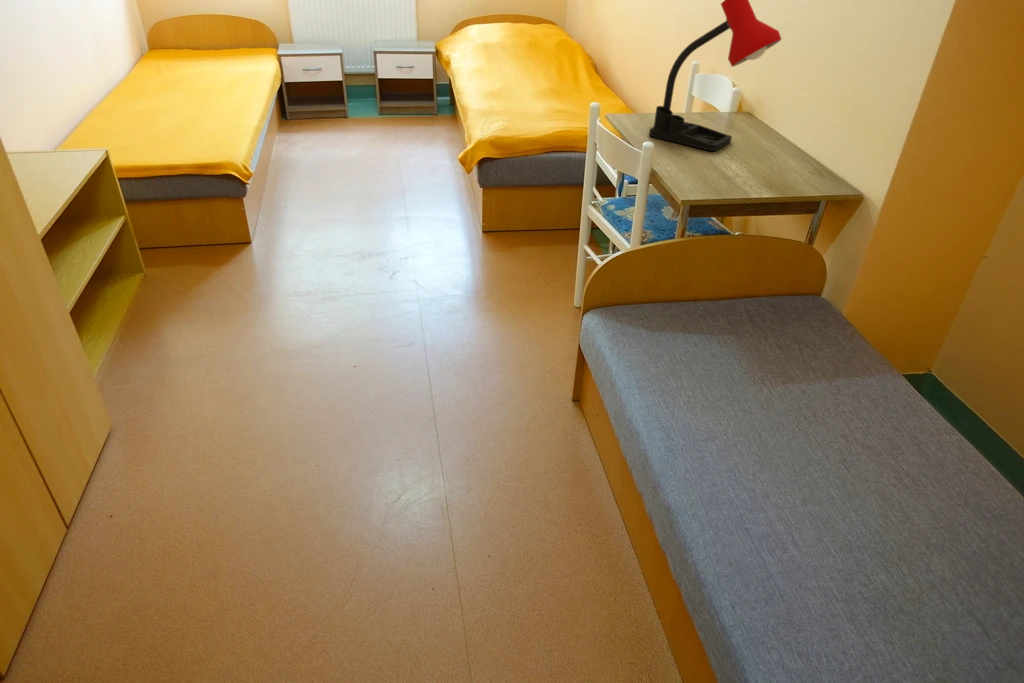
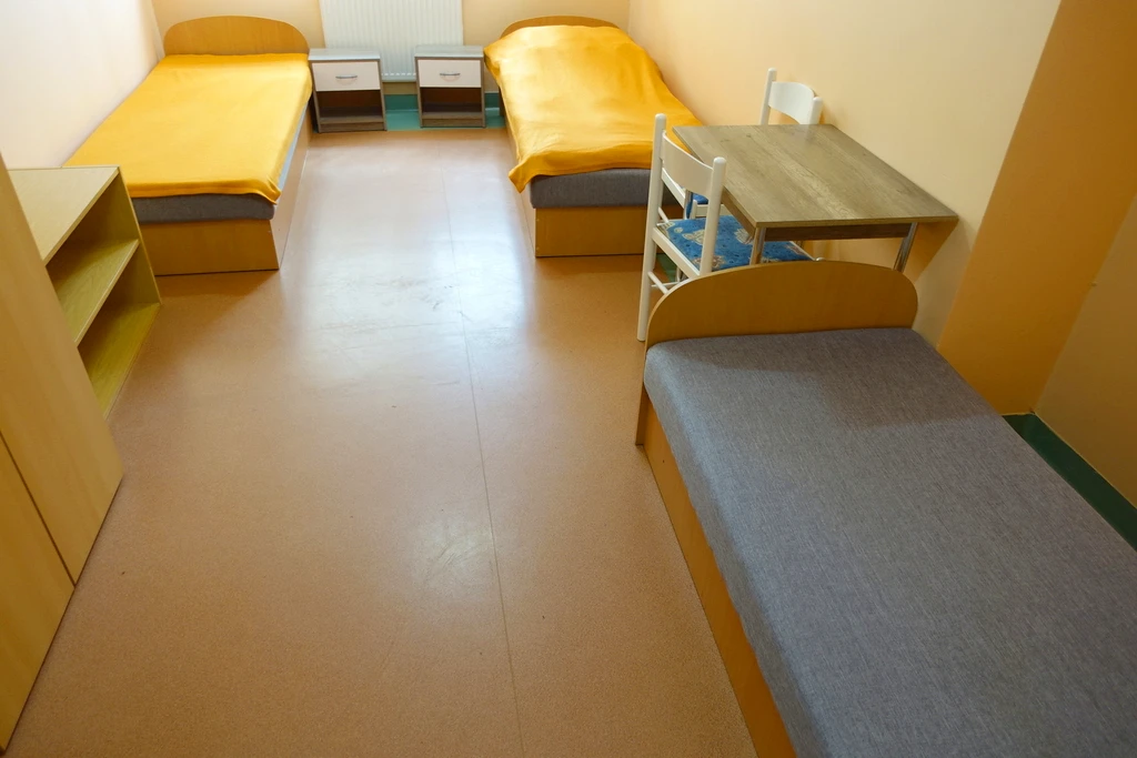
- desk lamp [648,0,782,152]
